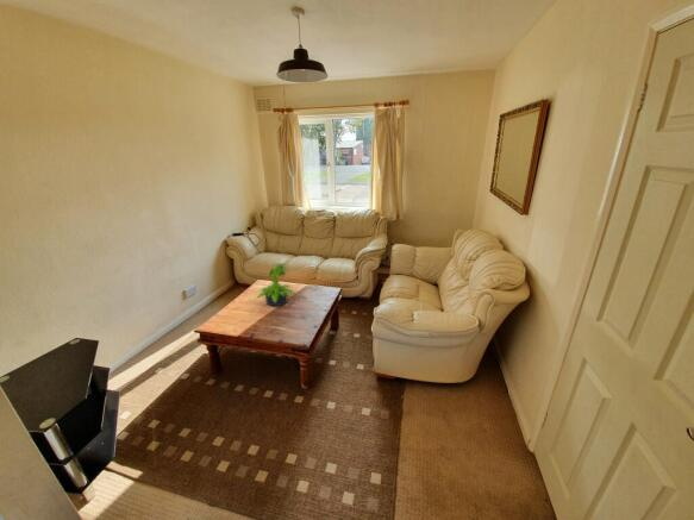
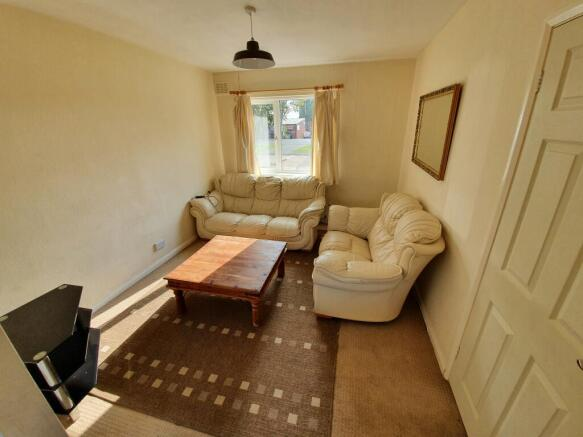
- potted plant [255,262,298,307]
